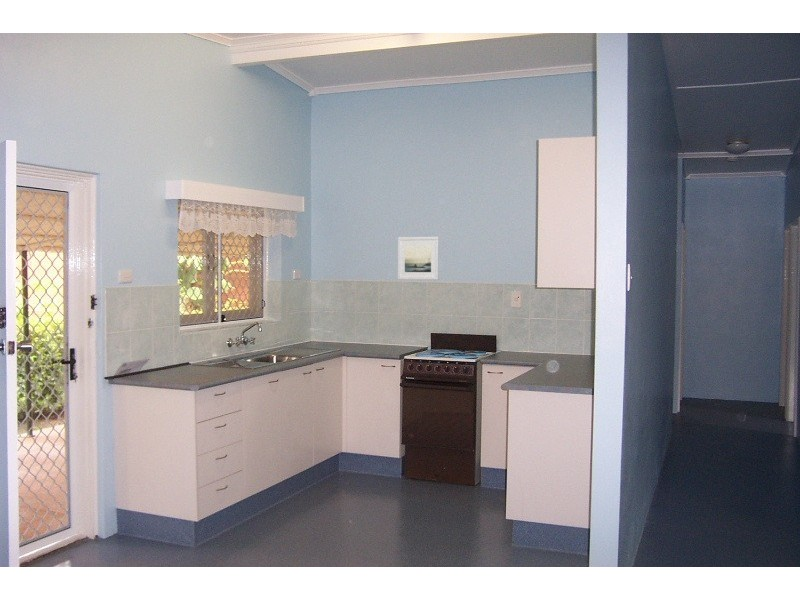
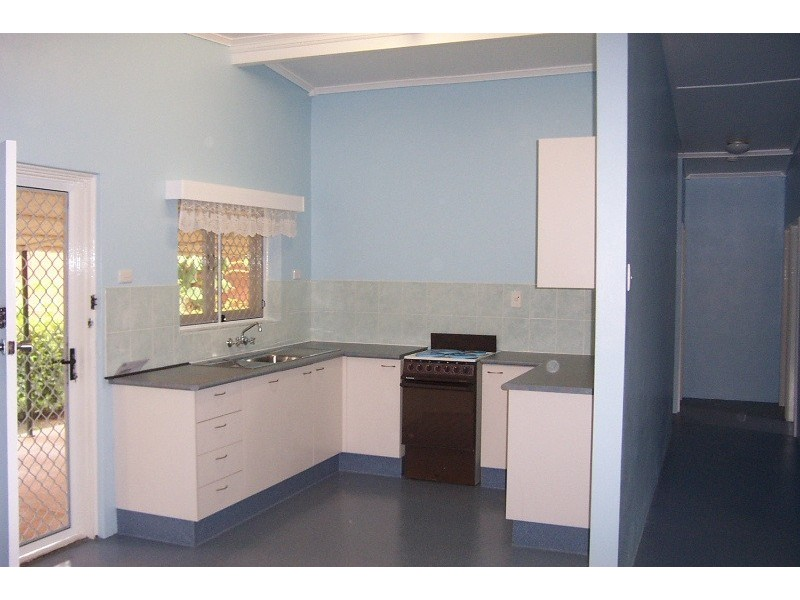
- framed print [397,236,440,281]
